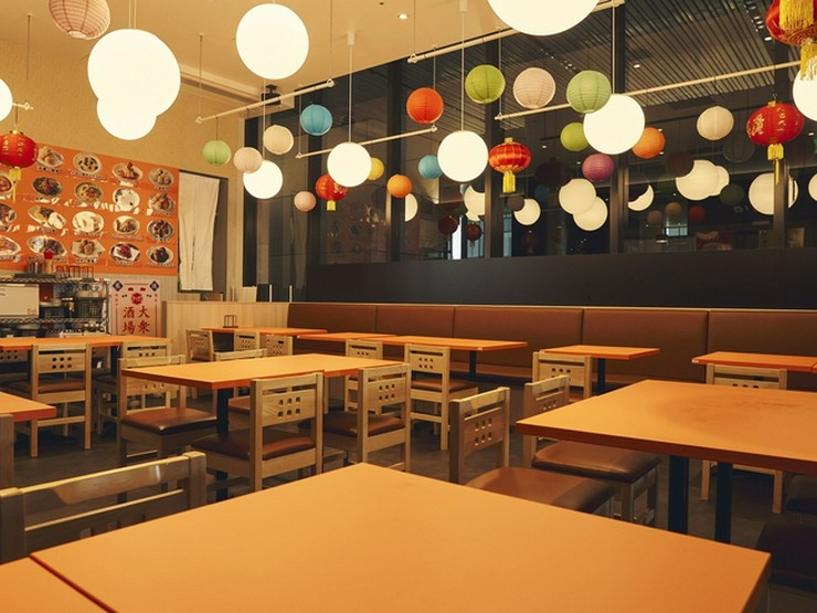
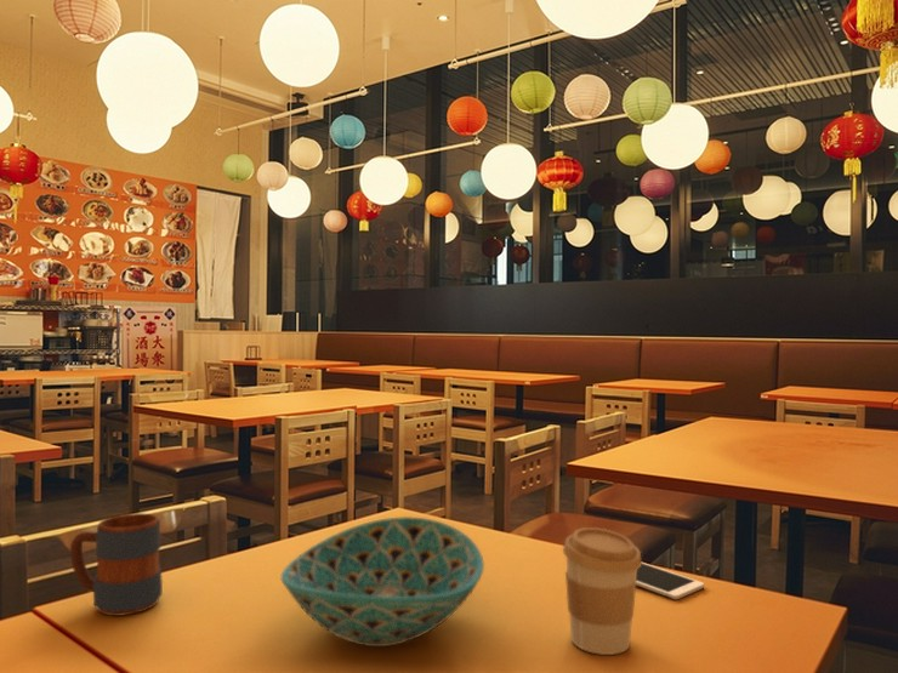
+ cell phone [636,561,705,600]
+ mug [69,512,164,617]
+ coffee cup [562,526,642,656]
+ bowl [279,515,485,648]
